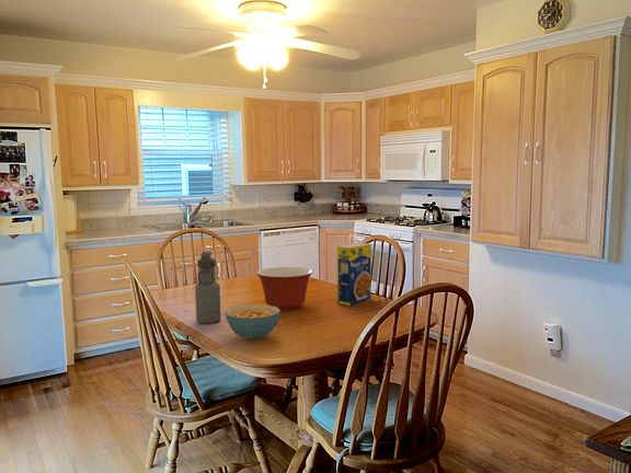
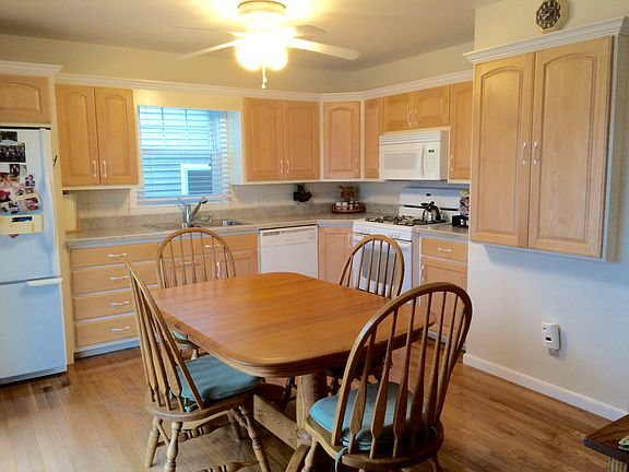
- mixing bowl [255,266,314,311]
- cereal bowl [225,303,282,341]
- legume [336,242,371,307]
- water bottle [194,251,222,324]
